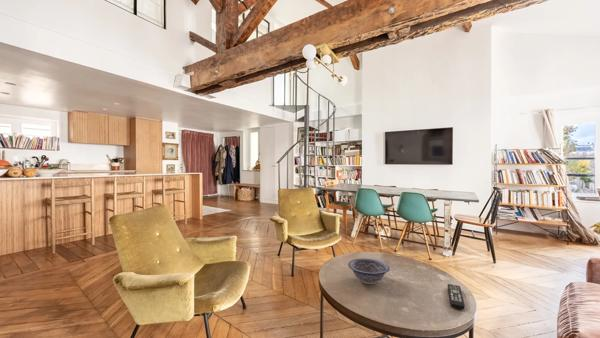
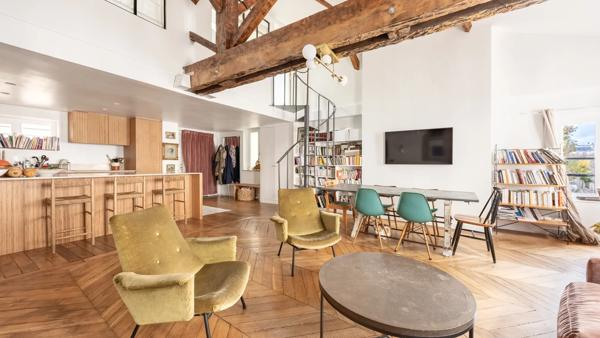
- decorative bowl [347,257,391,285]
- remote control [447,283,466,311]
